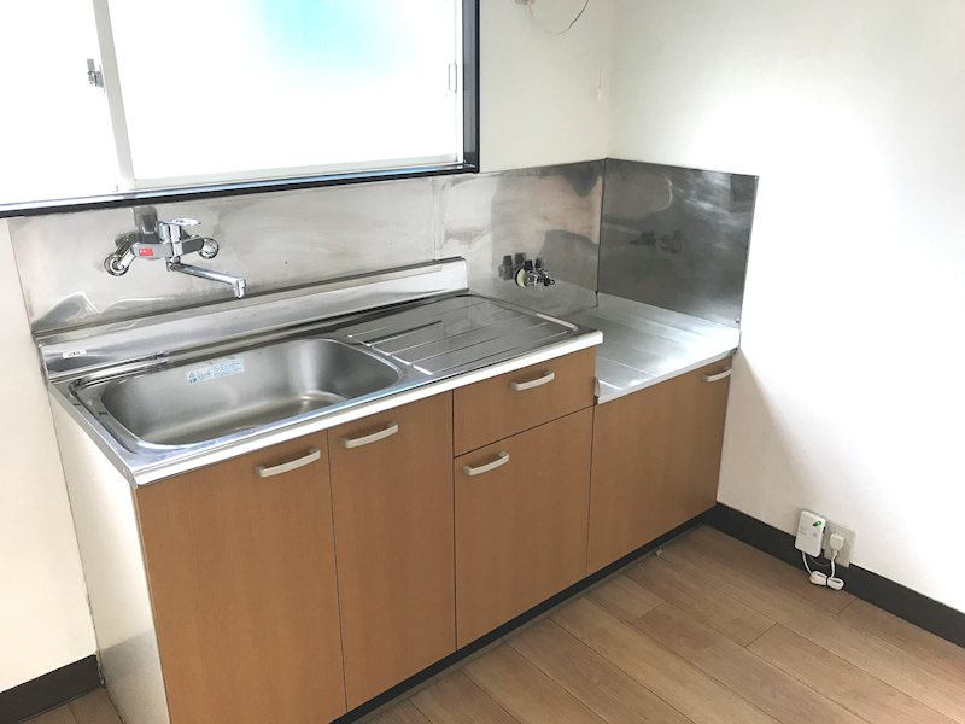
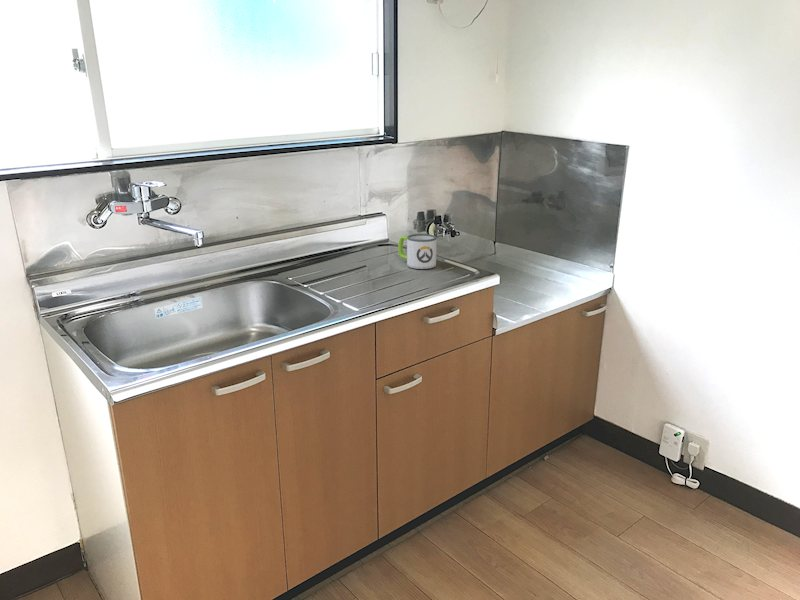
+ mug [397,233,438,270]
